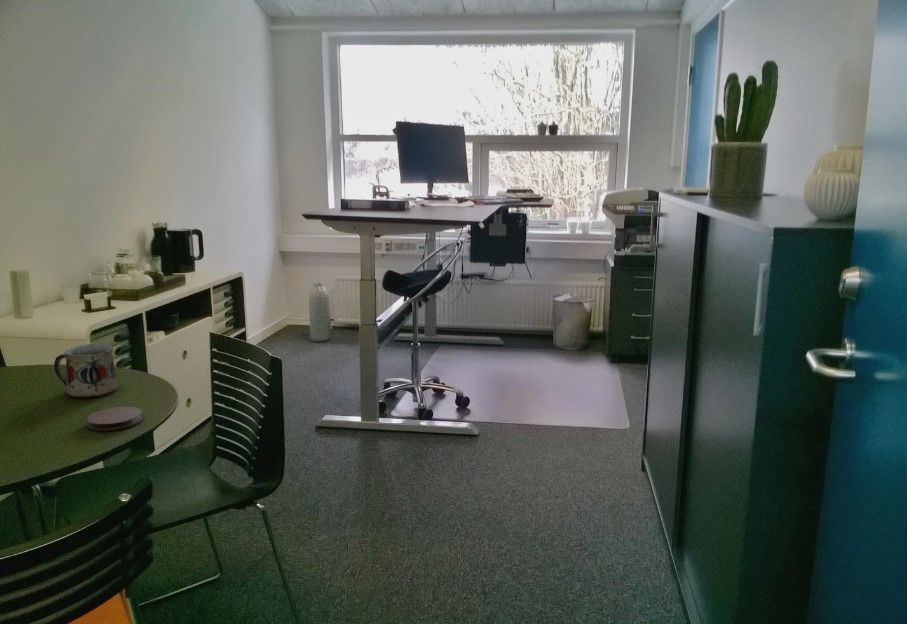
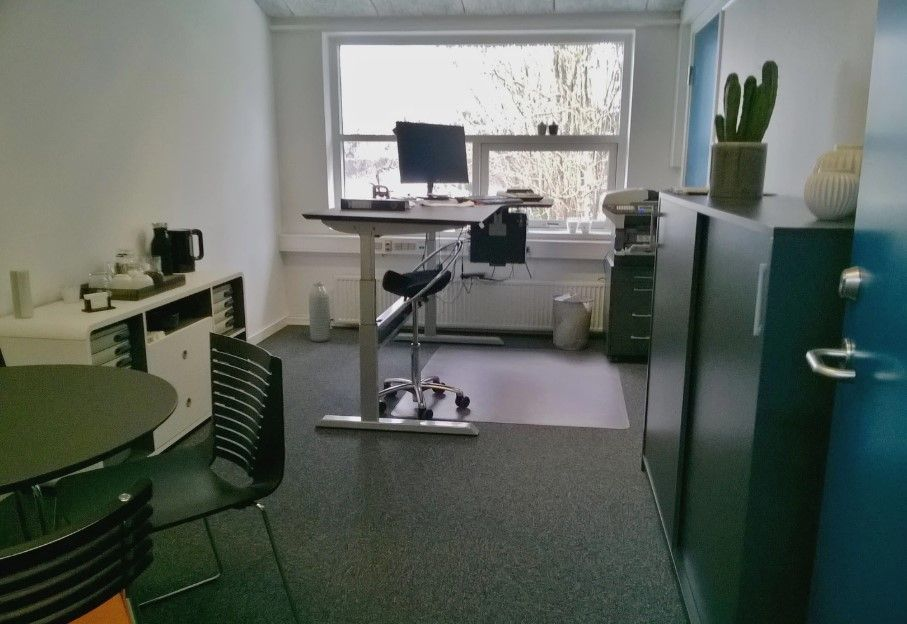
- mug [53,343,118,399]
- coaster [86,406,143,431]
